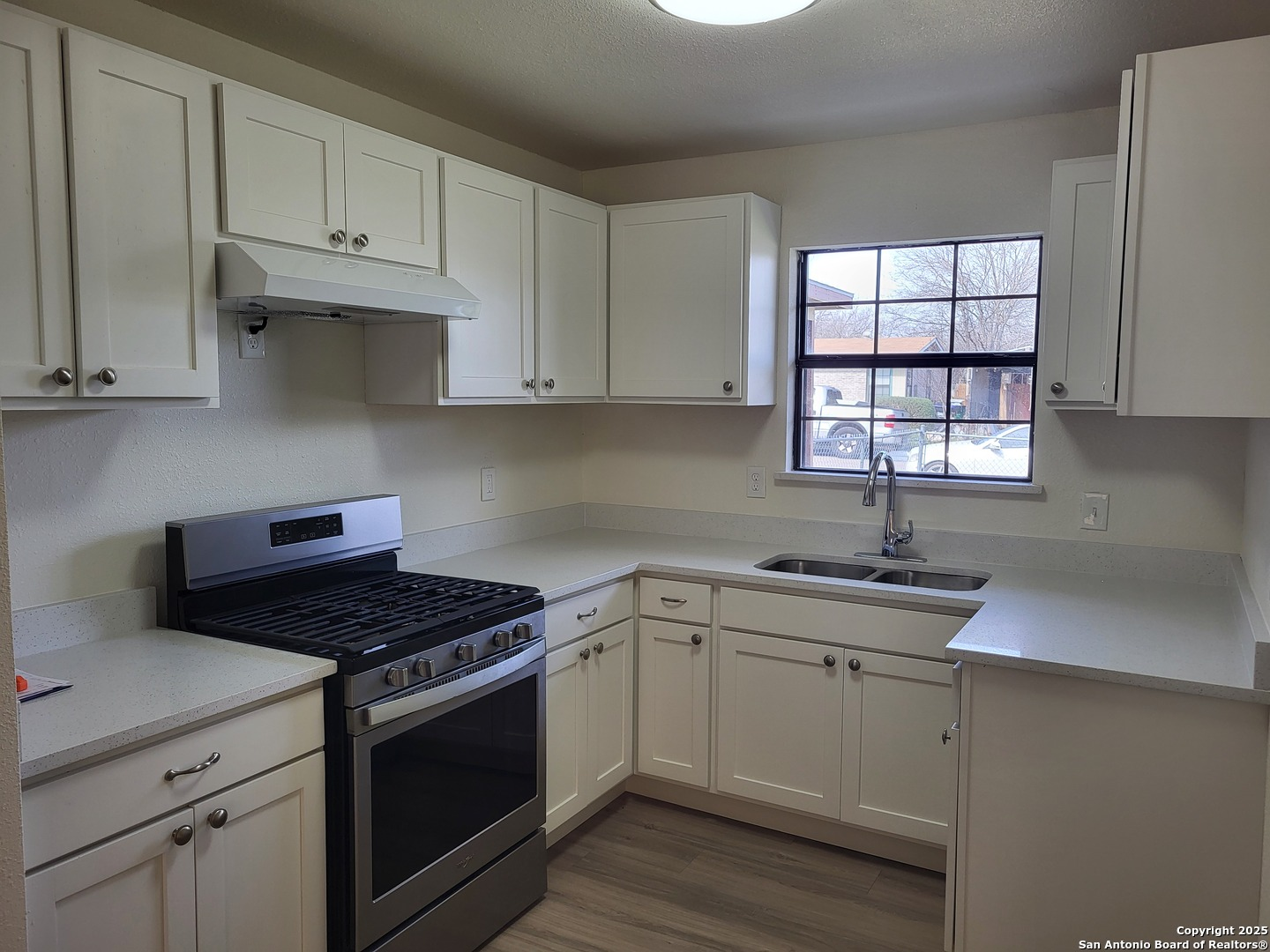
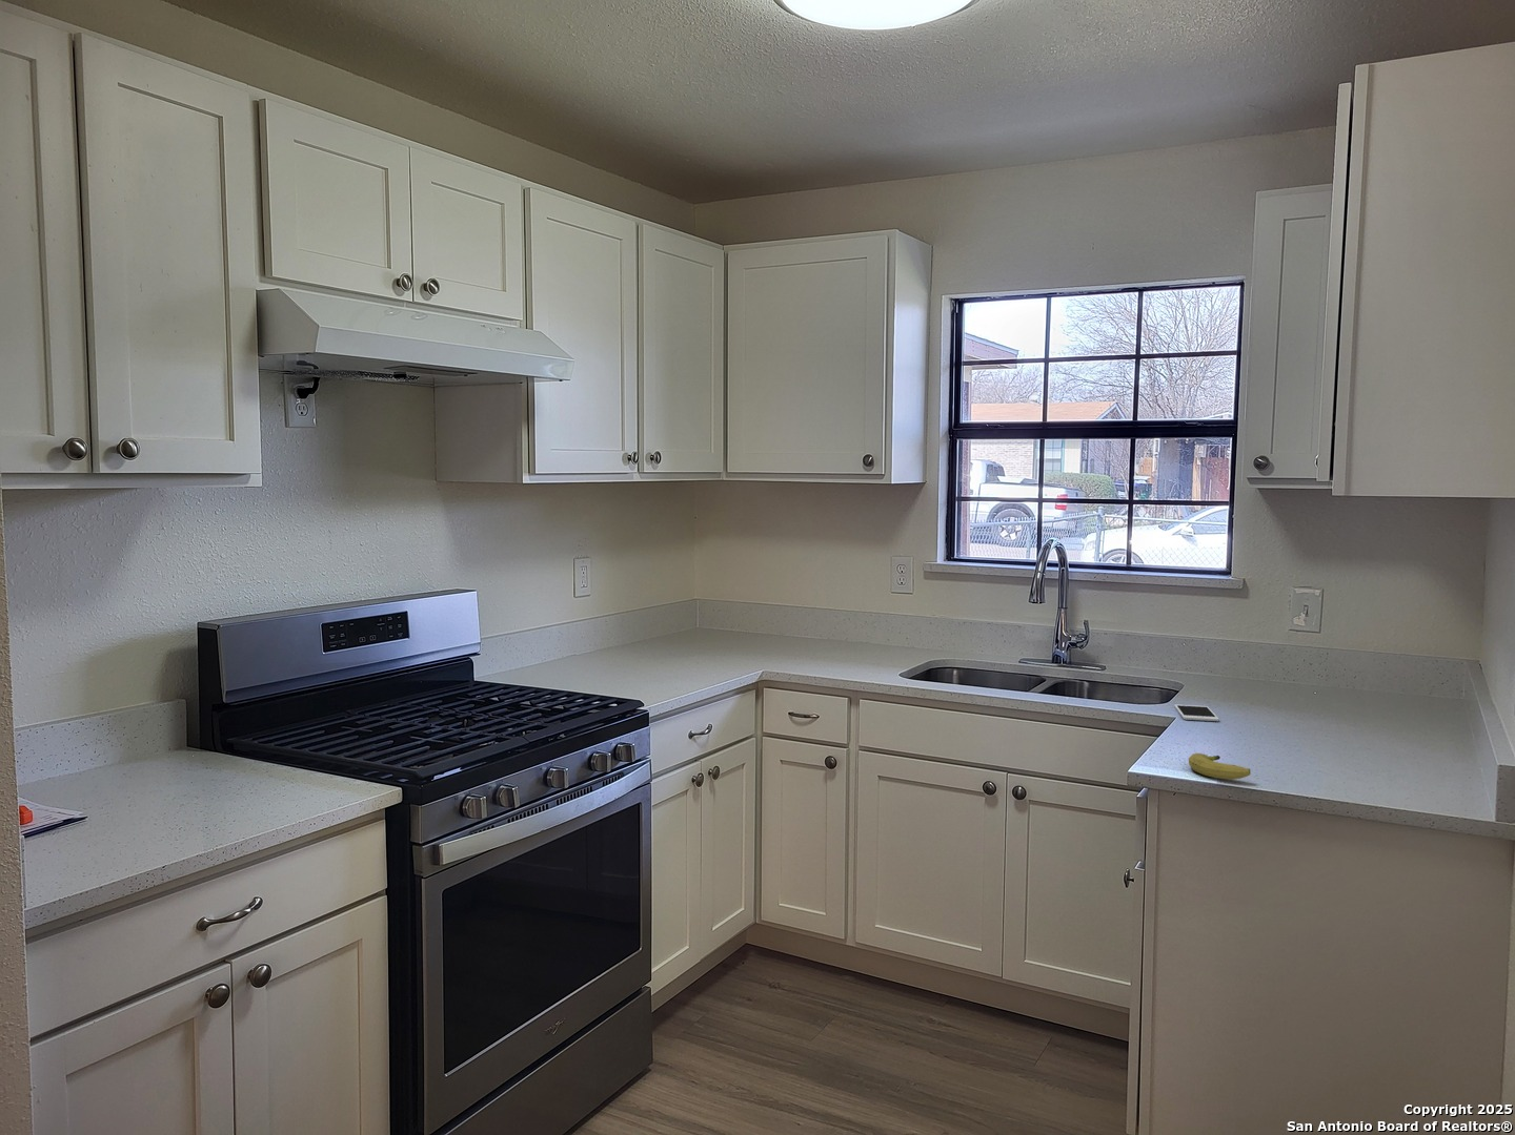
+ fruit [1188,752,1251,780]
+ cell phone [1173,703,1219,722]
